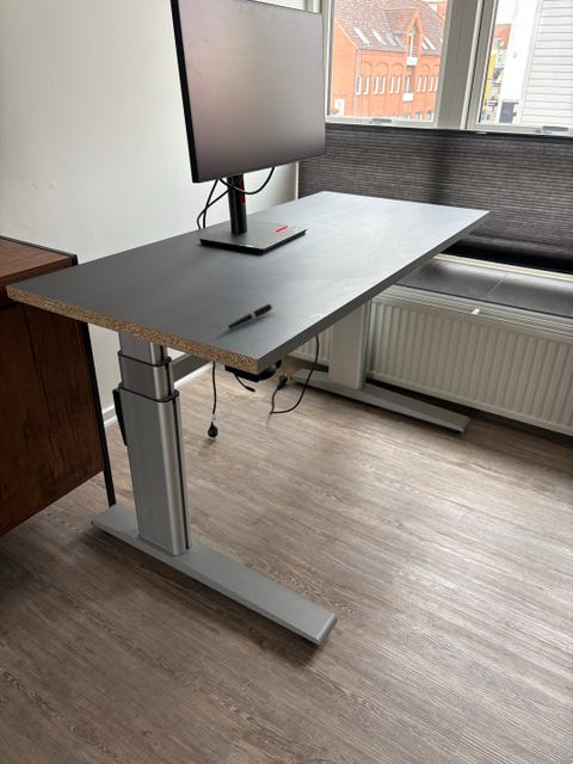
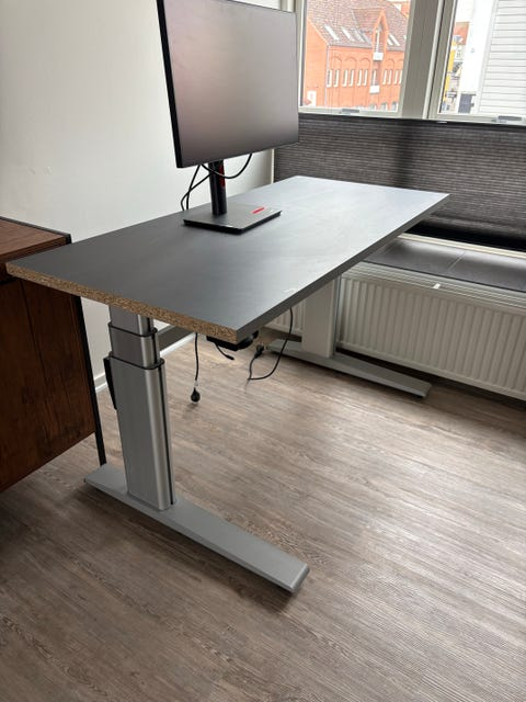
- pen [220,302,273,333]
